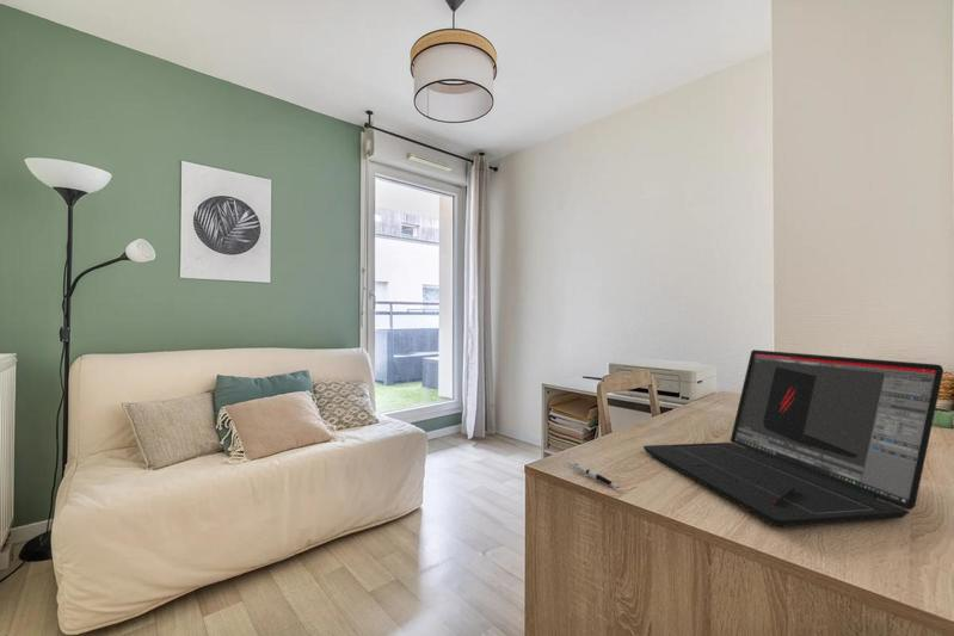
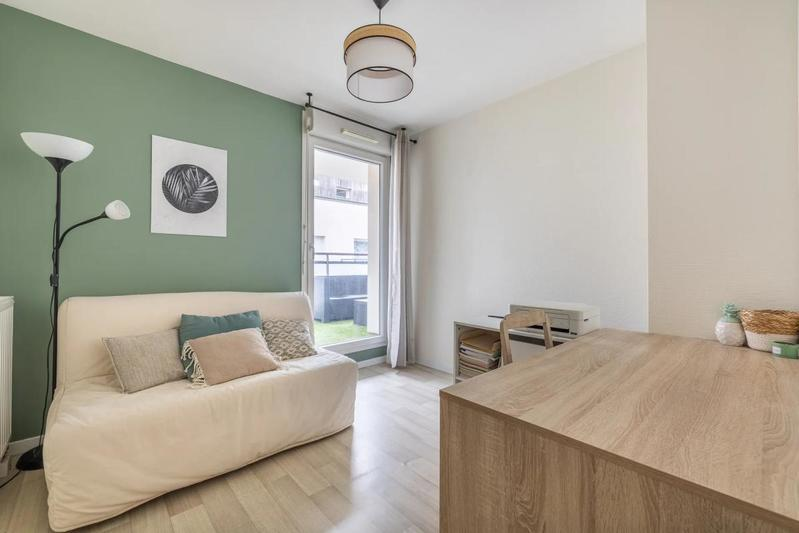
- pen [567,461,621,489]
- laptop [642,348,944,527]
